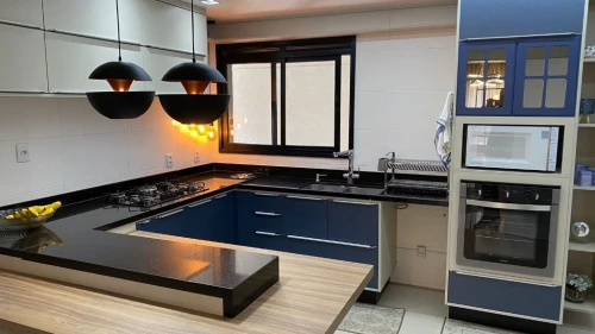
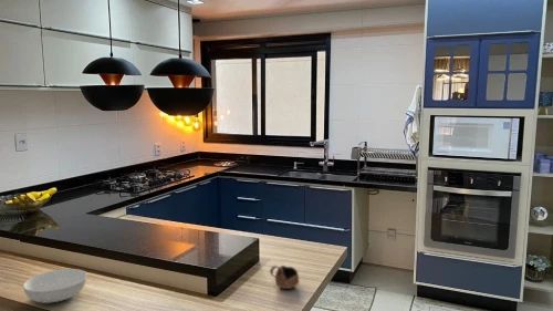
+ cup [269,265,300,290]
+ serving bowl [22,268,88,304]
